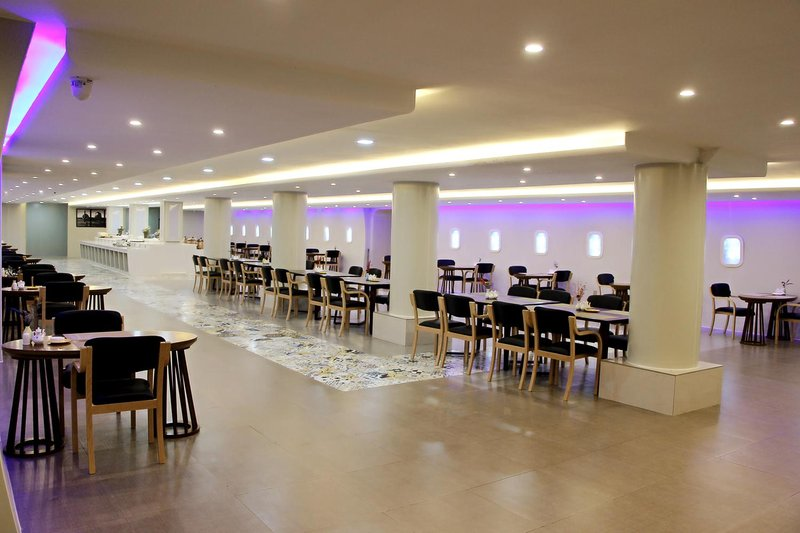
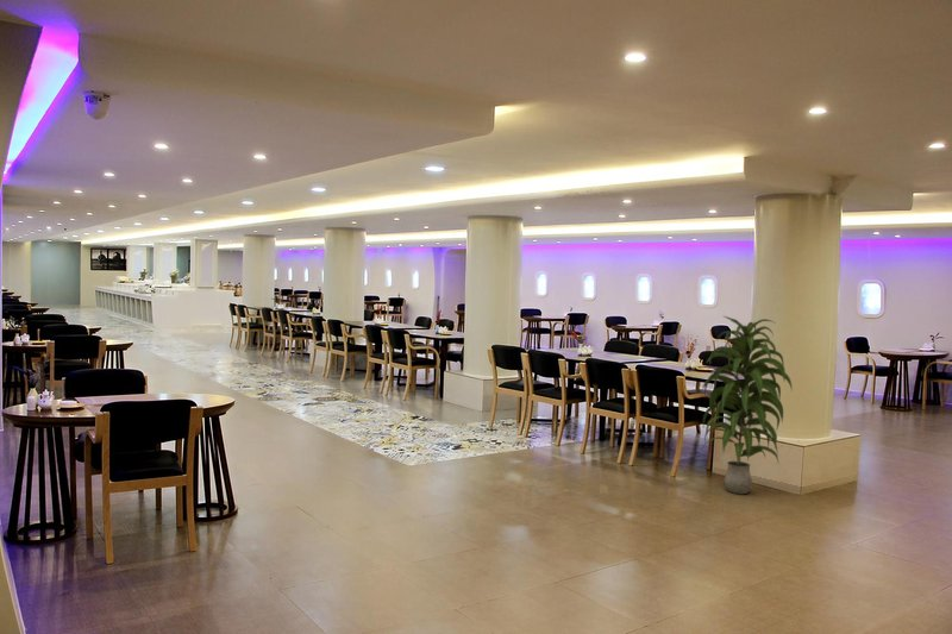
+ indoor plant [700,315,794,495]
